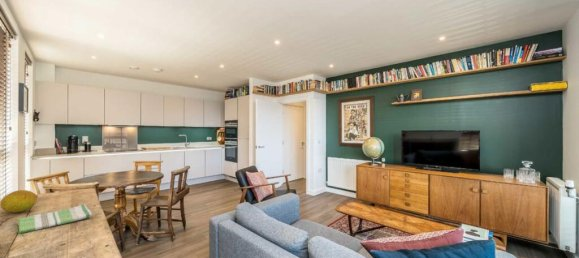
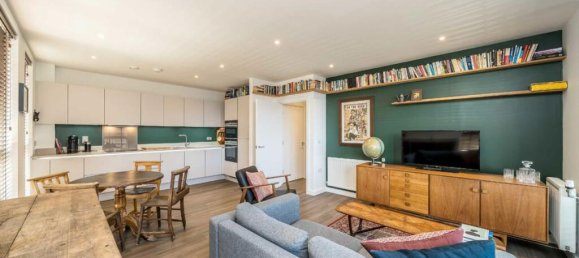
- dish towel [17,203,93,235]
- fruit [0,189,38,213]
